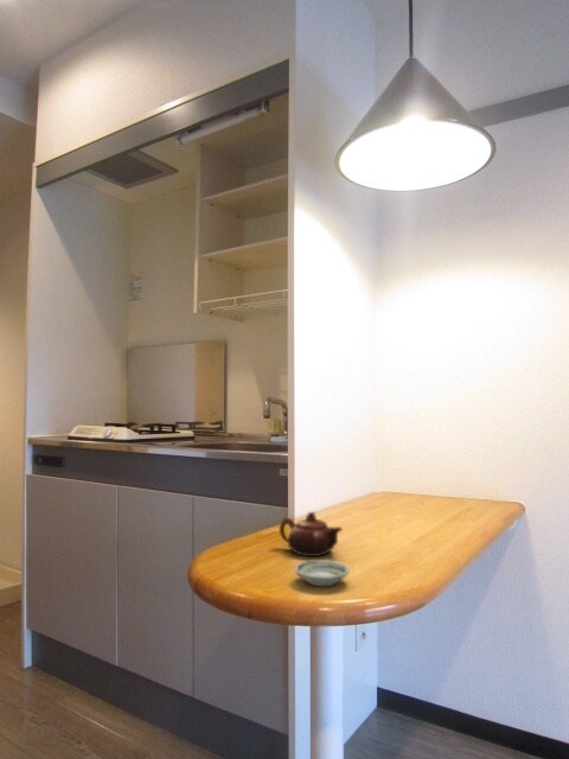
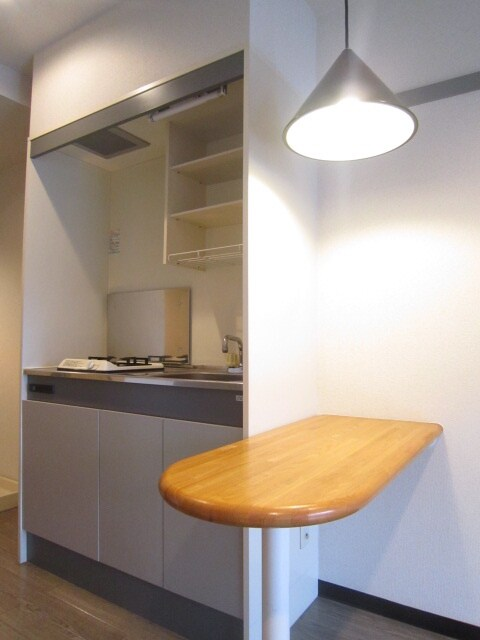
- teapot [279,511,344,557]
- saucer [293,559,351,587]
